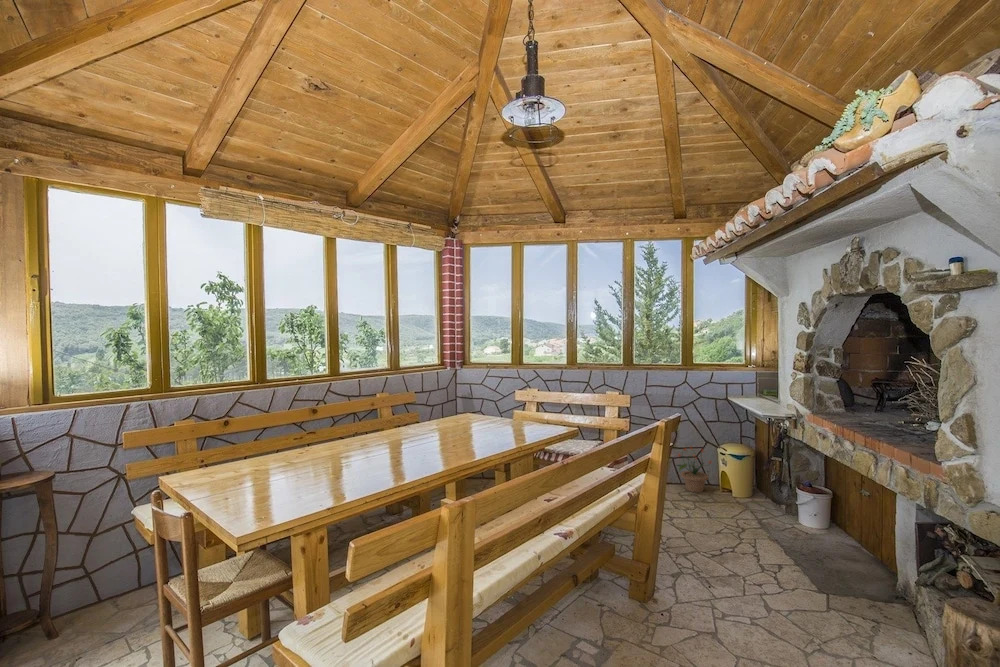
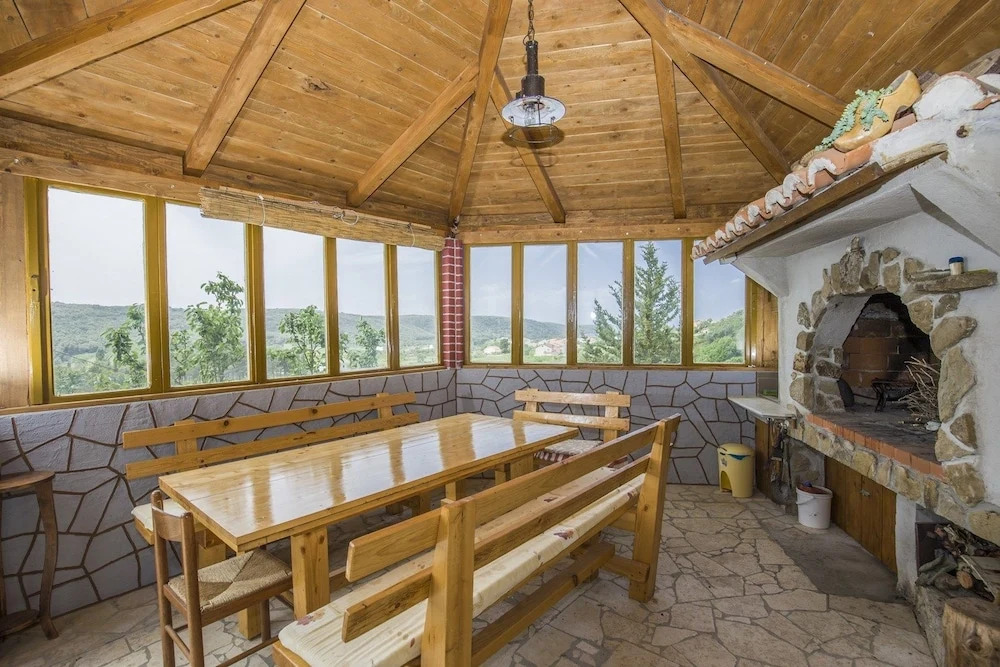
- potted plant [674,446,714,493]
